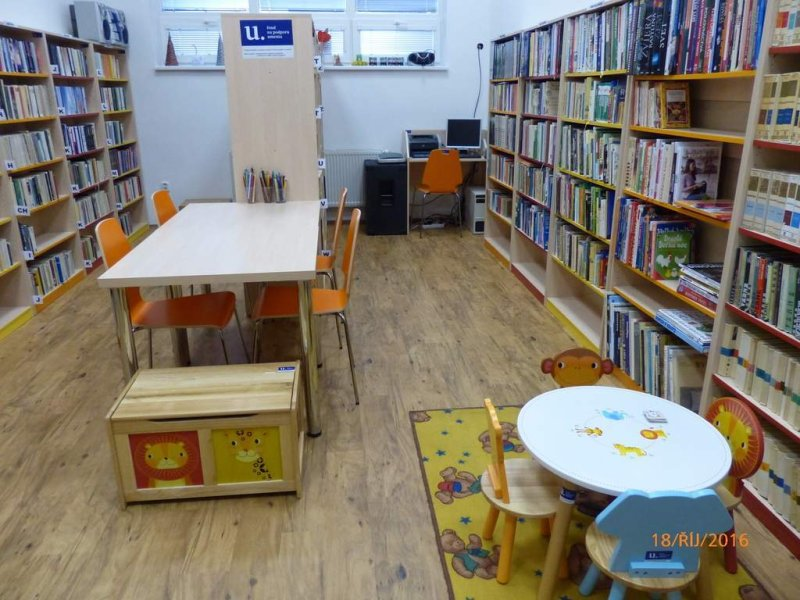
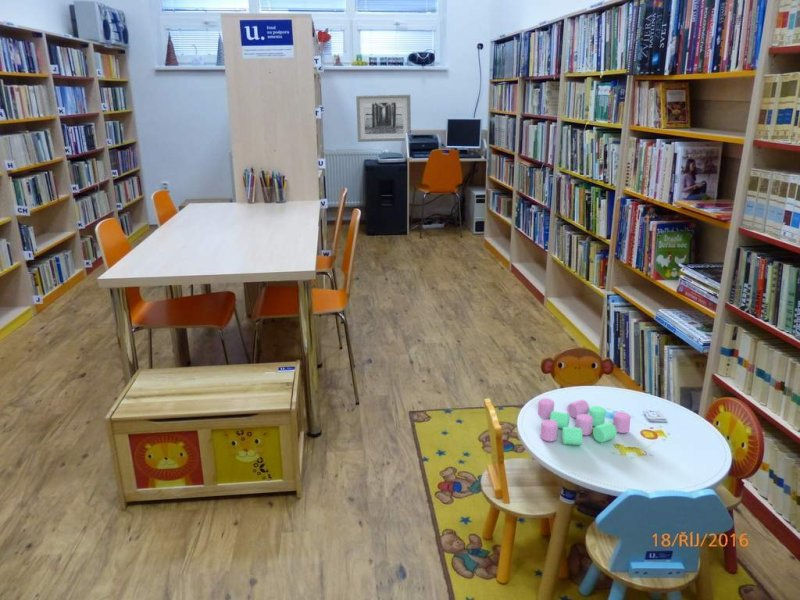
+ wall art [355,94,412,143]
+ toy blocks [537,397,632,446]
